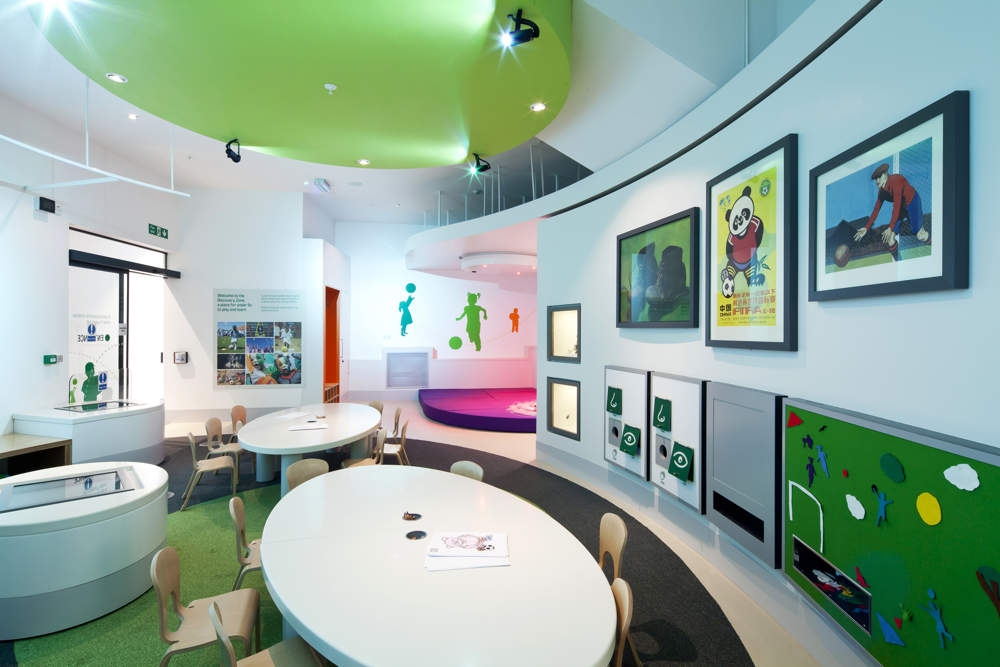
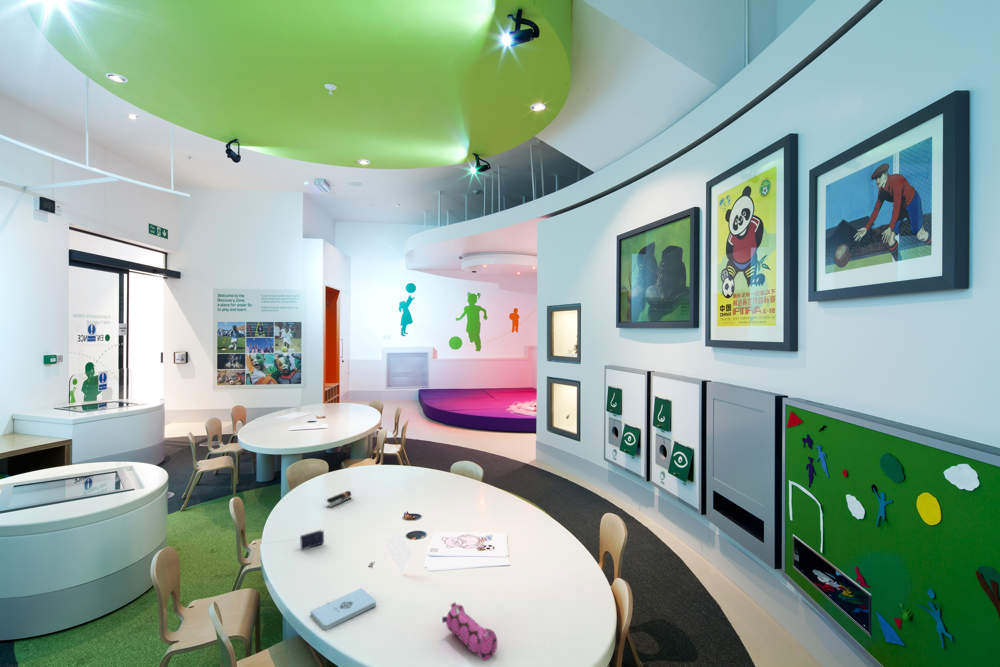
+ stapler [326,490,353,509]
+ pencil case [441,601,498,662]
+ notepad [310,587,377,631]
+ paper sheet [367,526,414,576]
+ crayon box [299,529,325,551]
